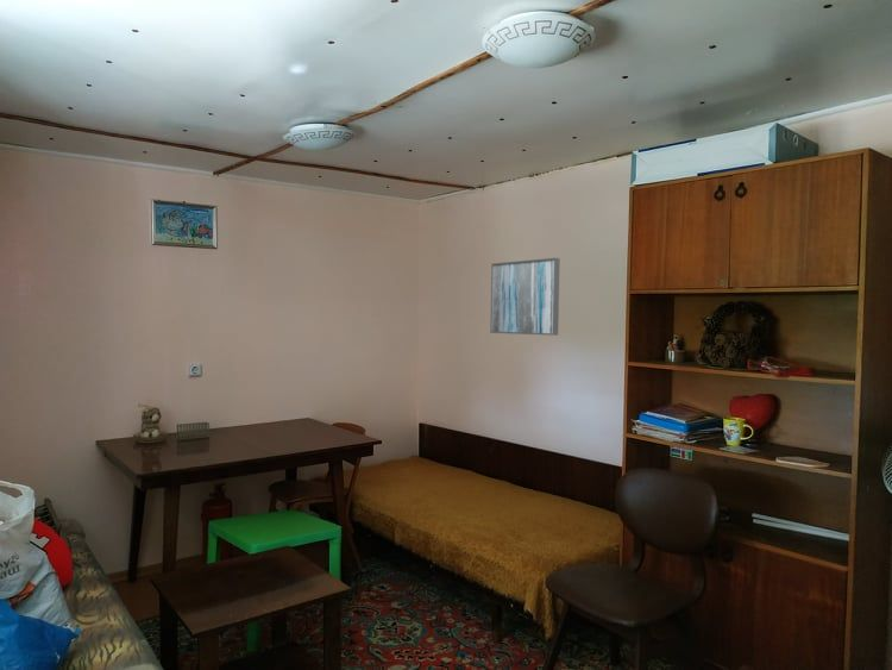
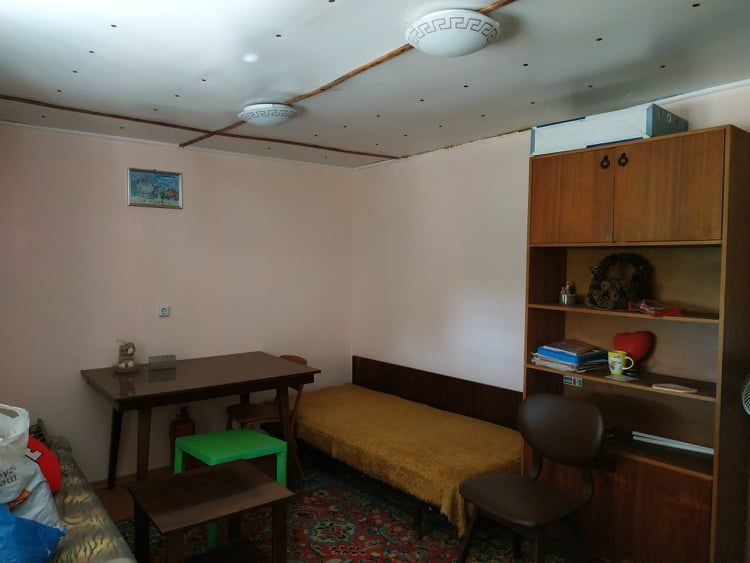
- wall art [489,257,561,337]
